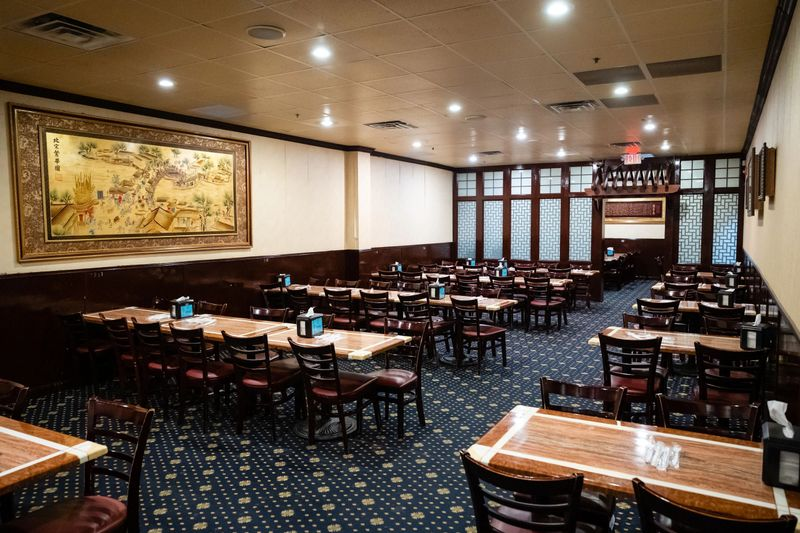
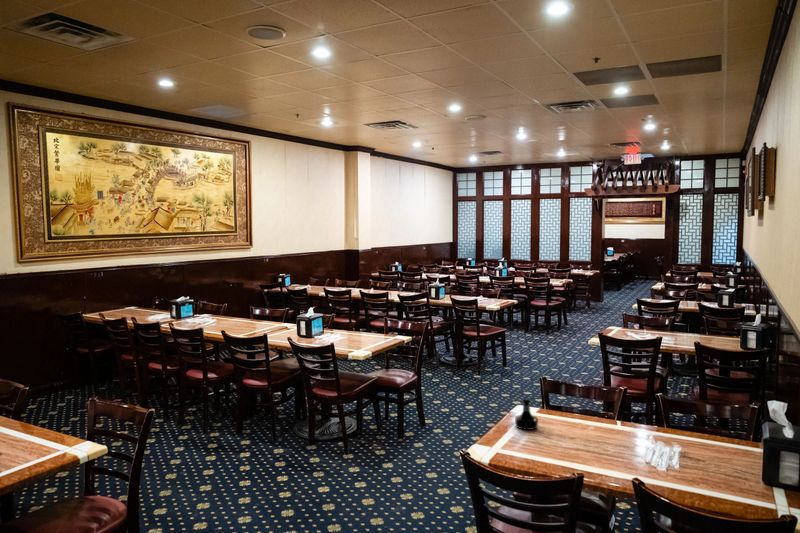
+ tequila bottle [514,398,539,431]
